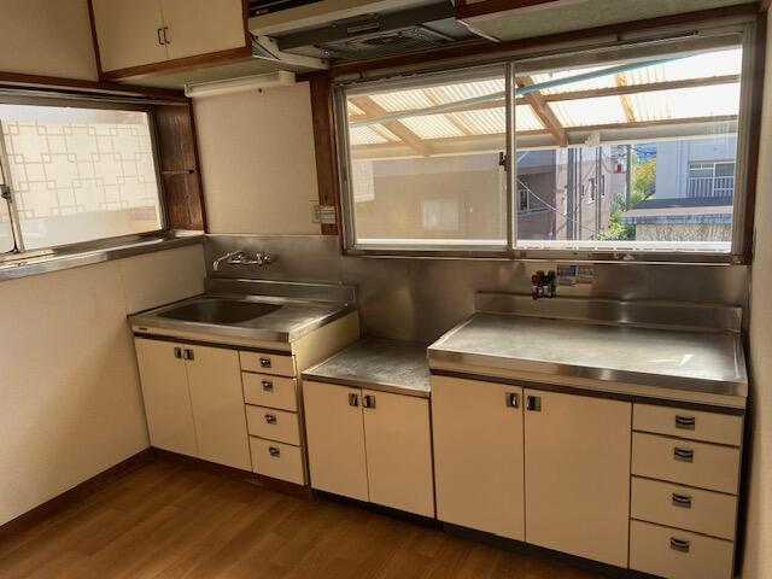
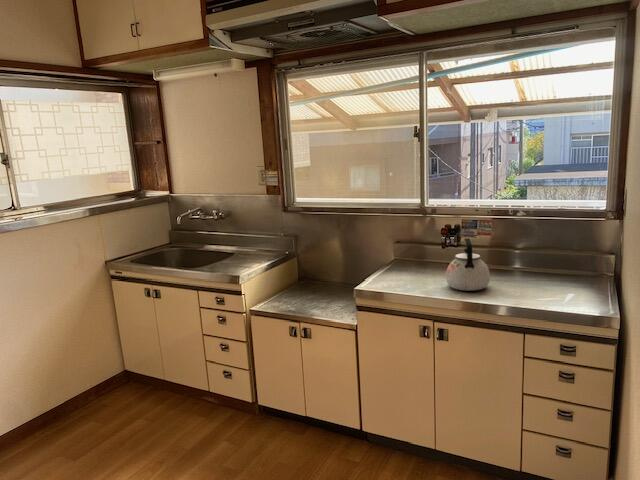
+ kettle [445,237,491,292]
